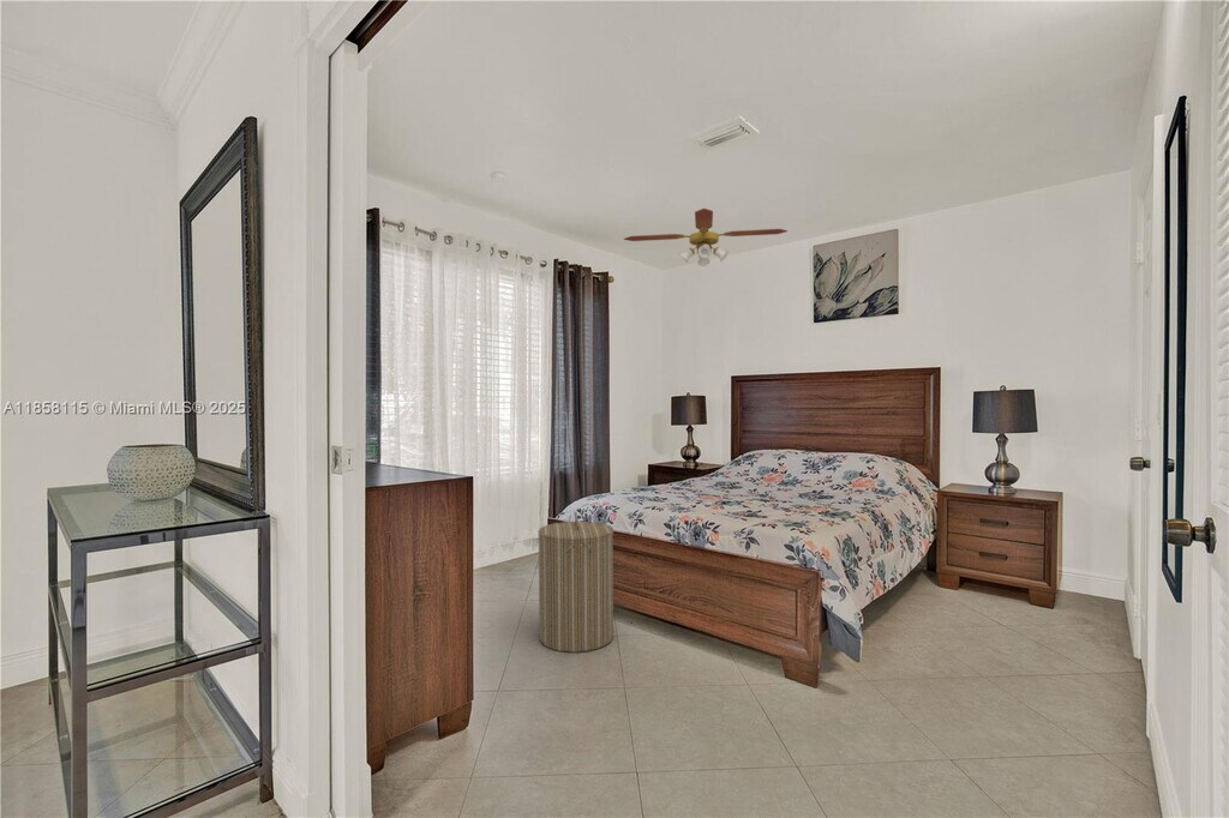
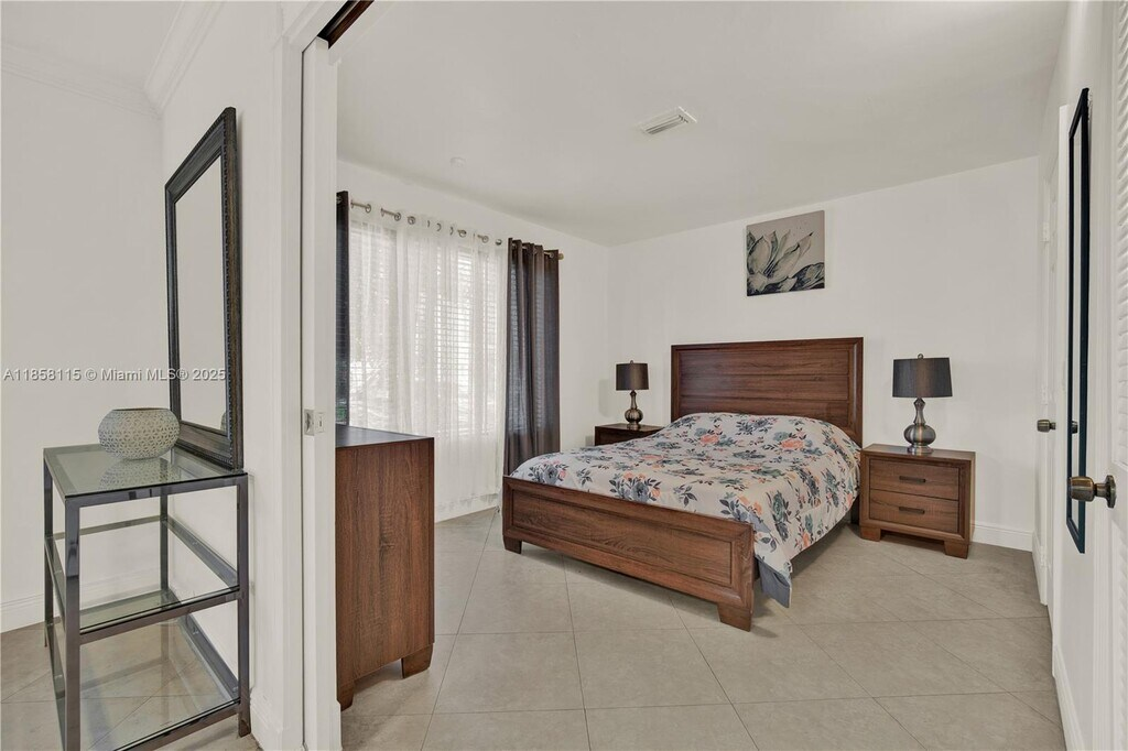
- laundry hamper [536,510,614,654]
- ceiling fan [623,207,789,267]
